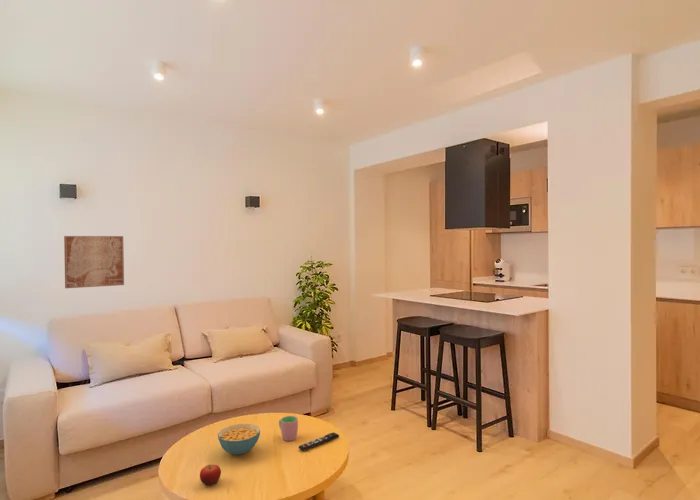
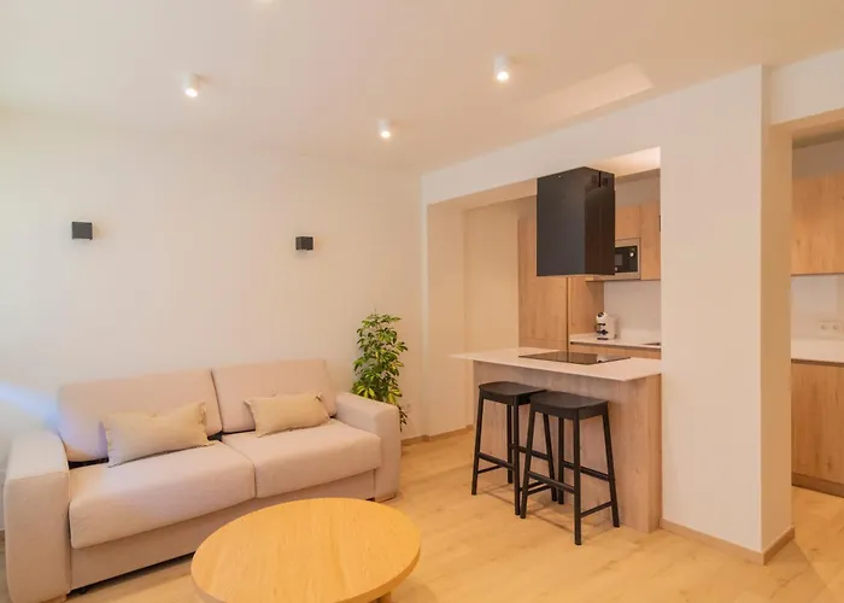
- wall art [63,235,125,289]
- cereal bowl [217,423,261,456]
- fruit [199,464,222,487]
- remote control [297,431,340,452]
- cup [278,415,299,442]
